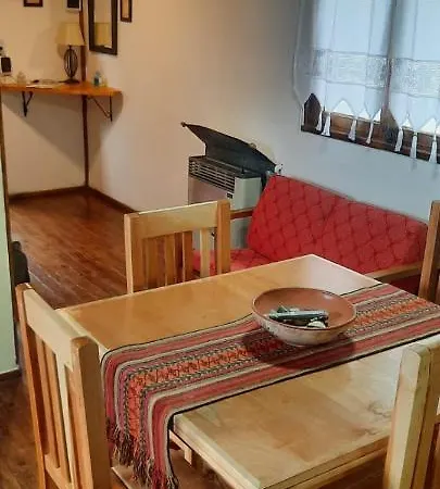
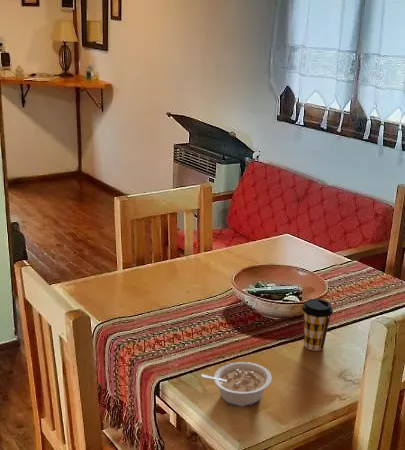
+ legume [201,361,273,408]
+ coffee cup [301,298,334,352]
